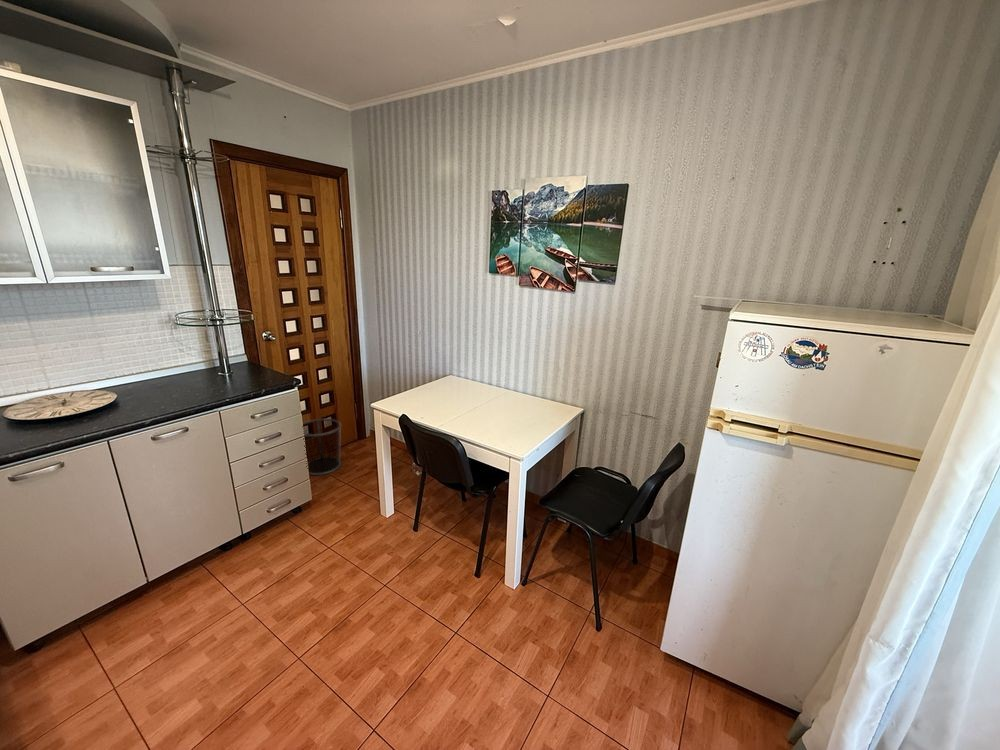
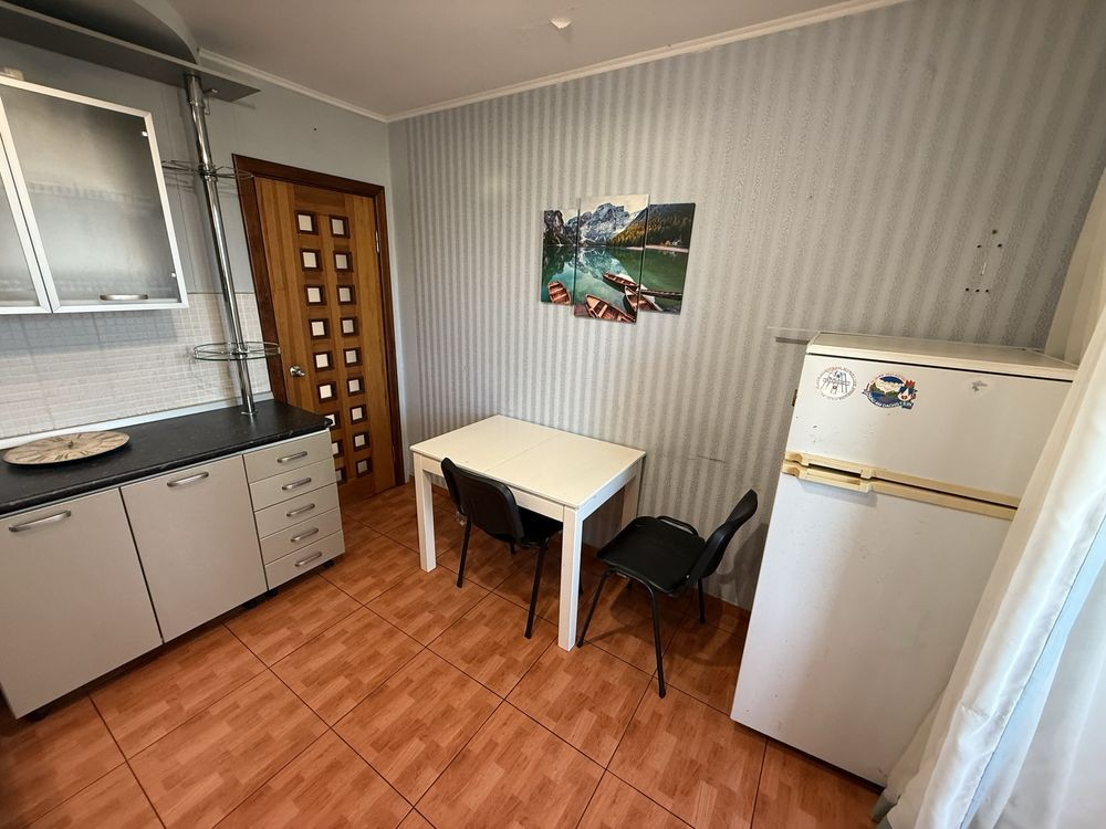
- waste bin [303,418,342,476]
